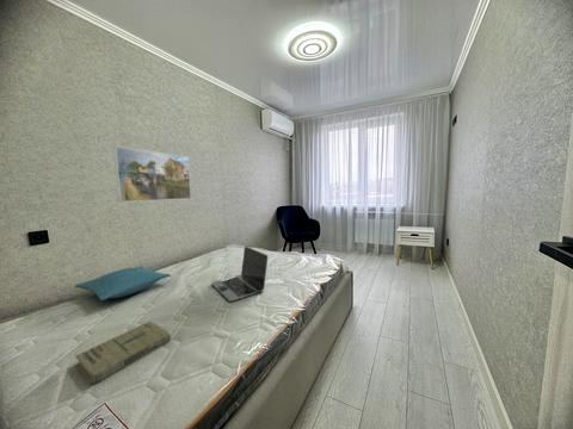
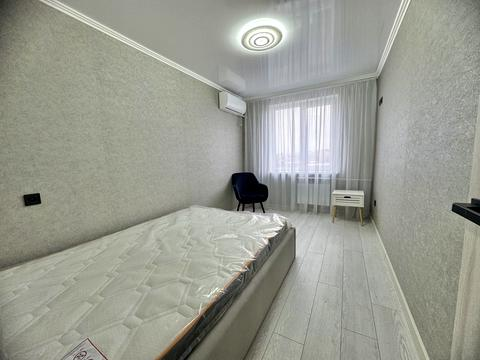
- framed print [112,145,192,203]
- laptop [210,244,270,303]
- pillow [74,265,171,301]
- book [74,321,172,386]
